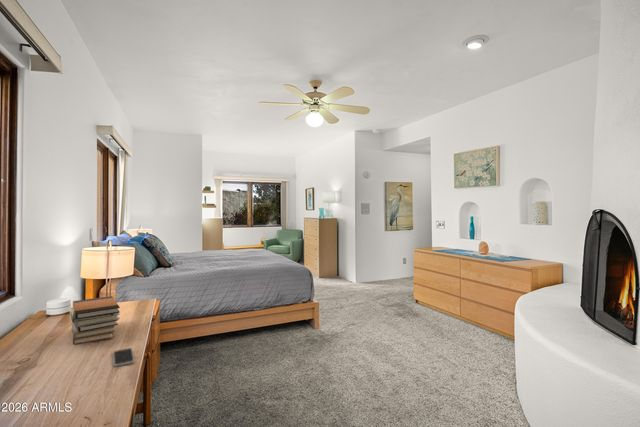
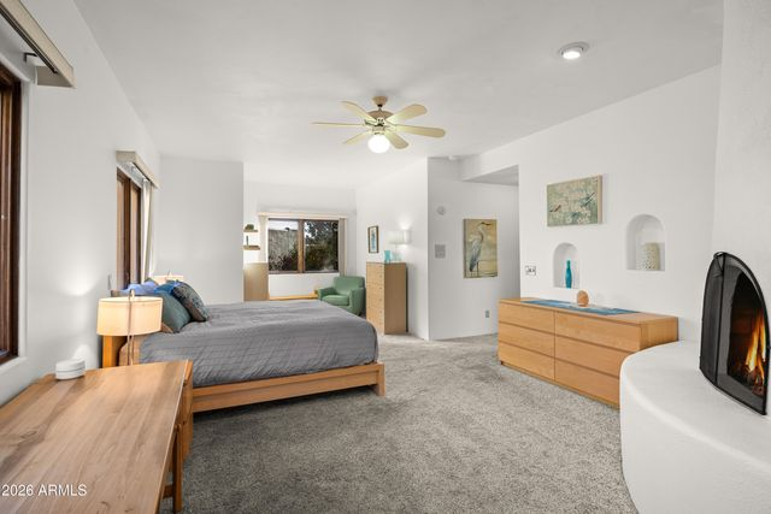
- smartphone [112,347,135,367]
- book stack [69,295,121,346]
